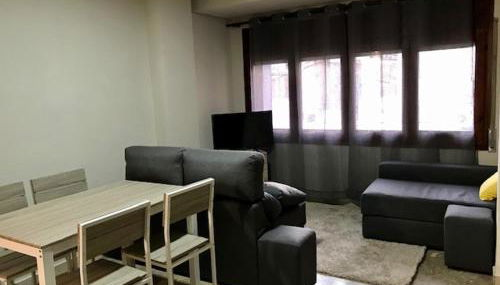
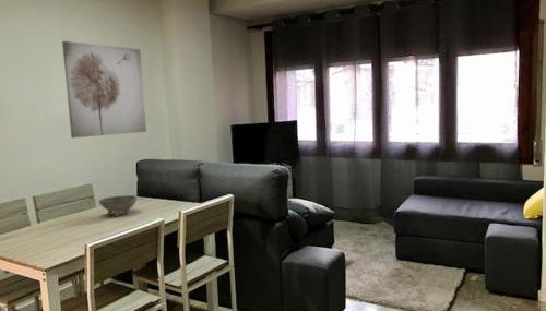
+ bowl [98,194,138,217]
+ wall art [61,40,147,139]
